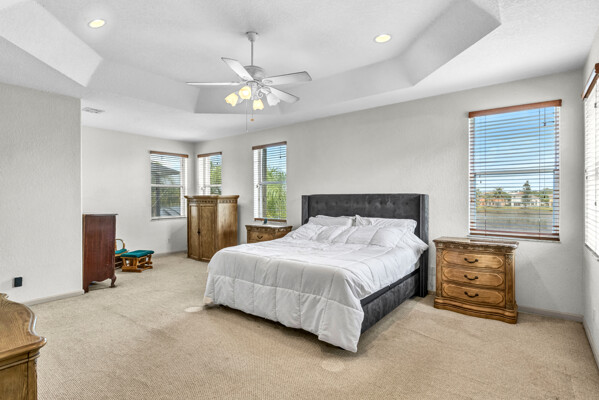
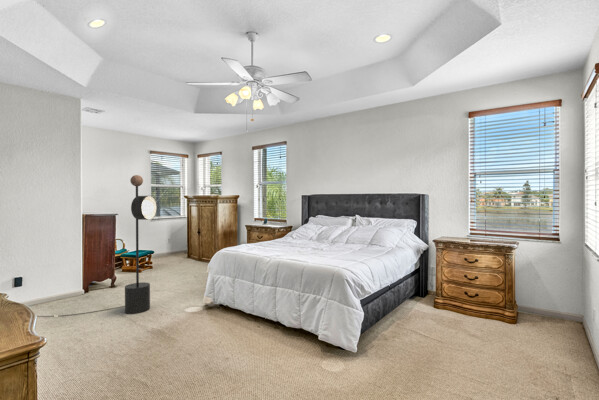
+ floor lamp [38,174,158,318]
